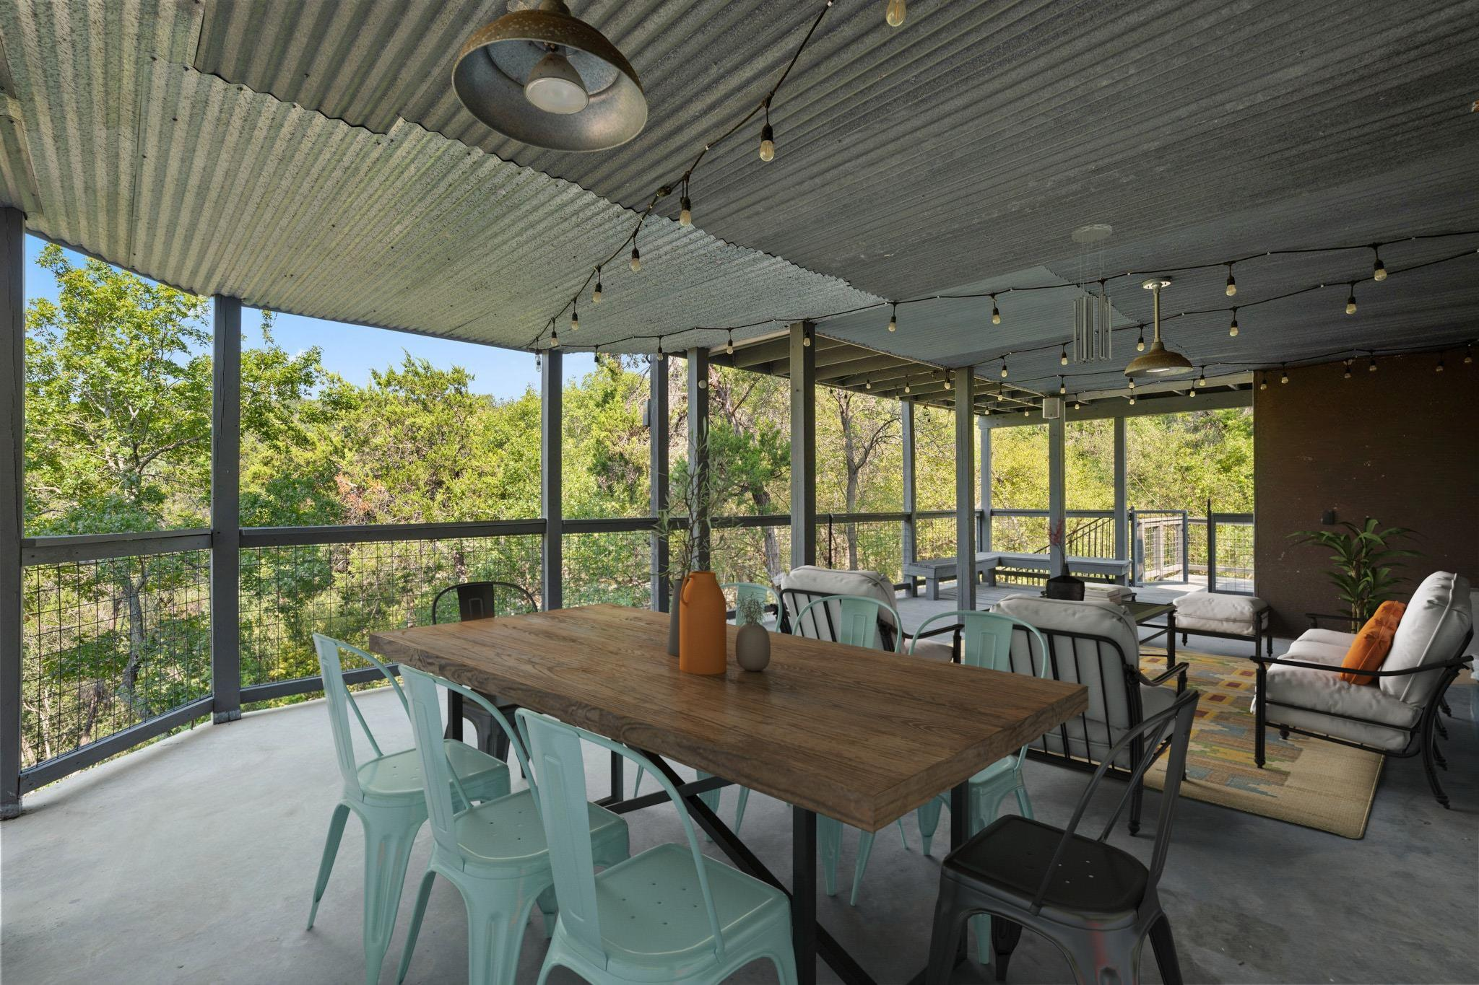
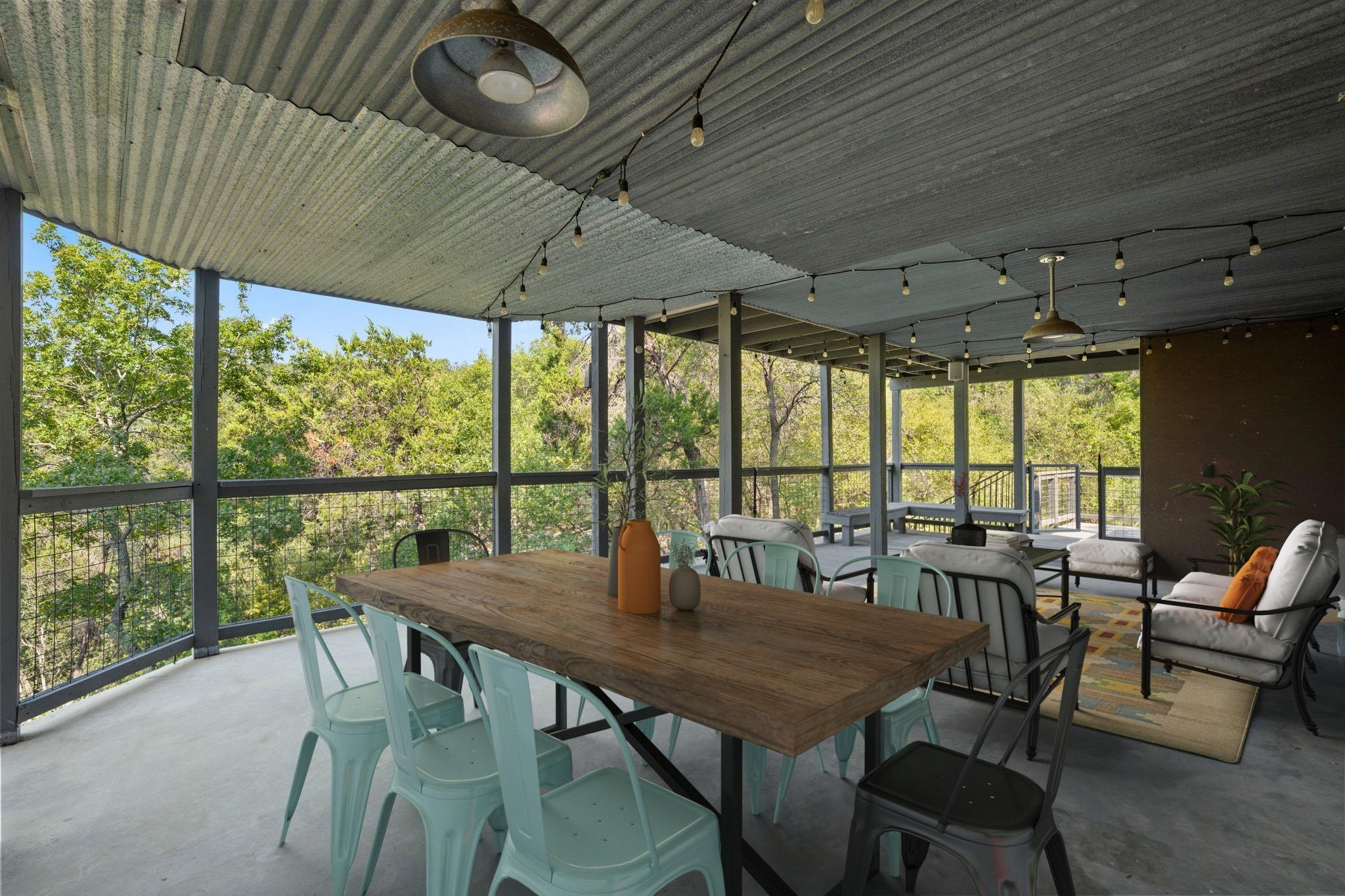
- wind chime [1071,223,1113,366]
